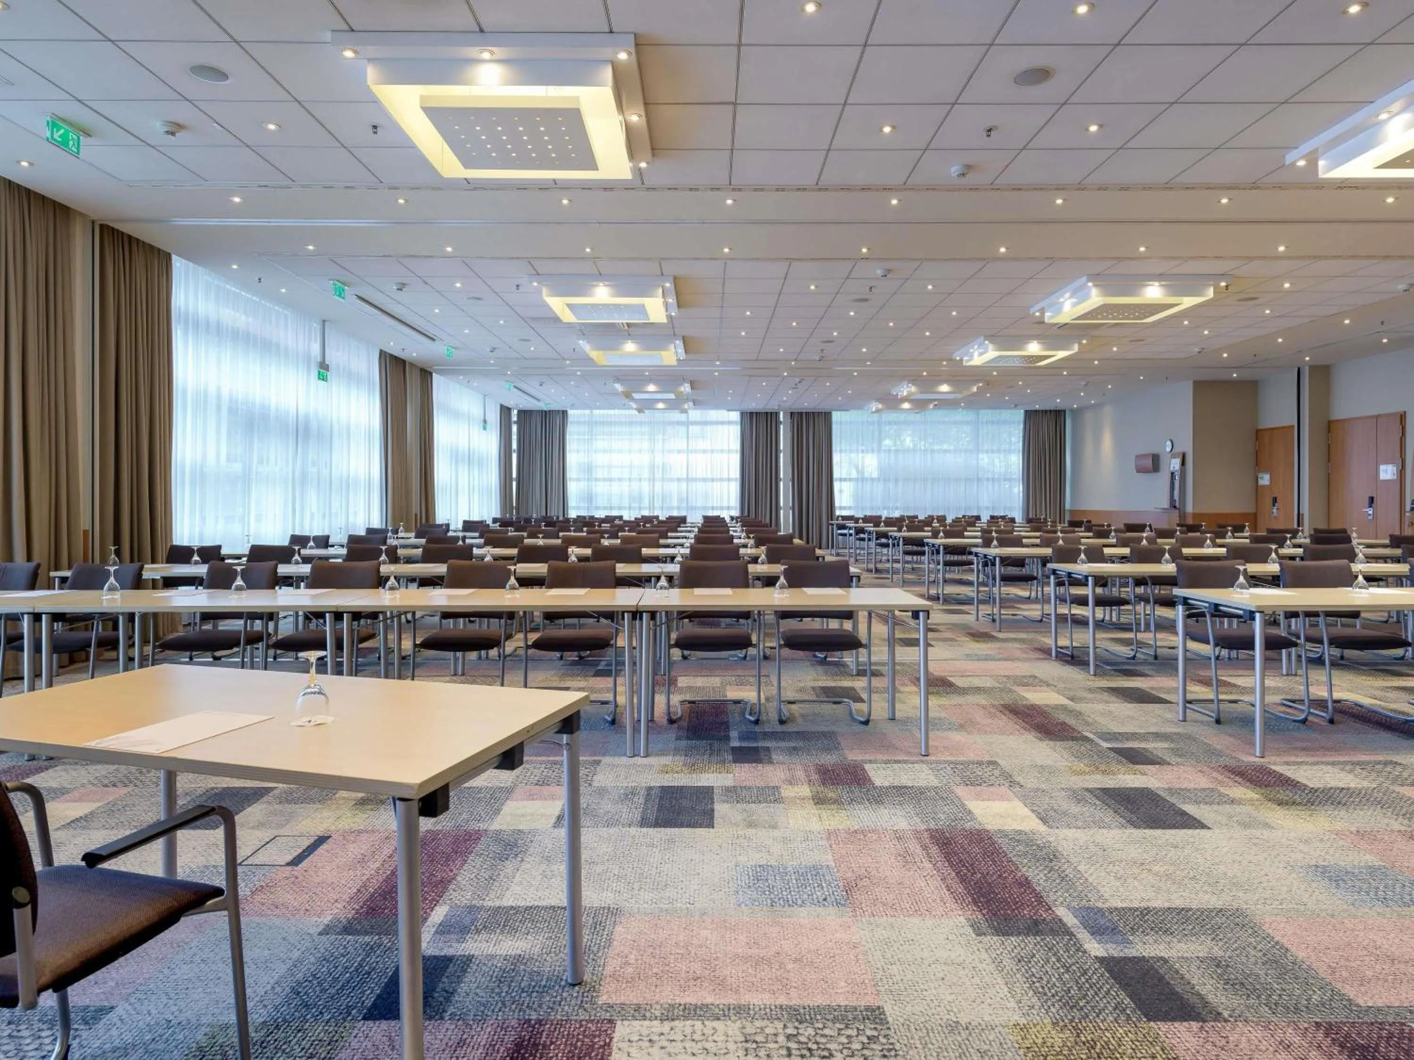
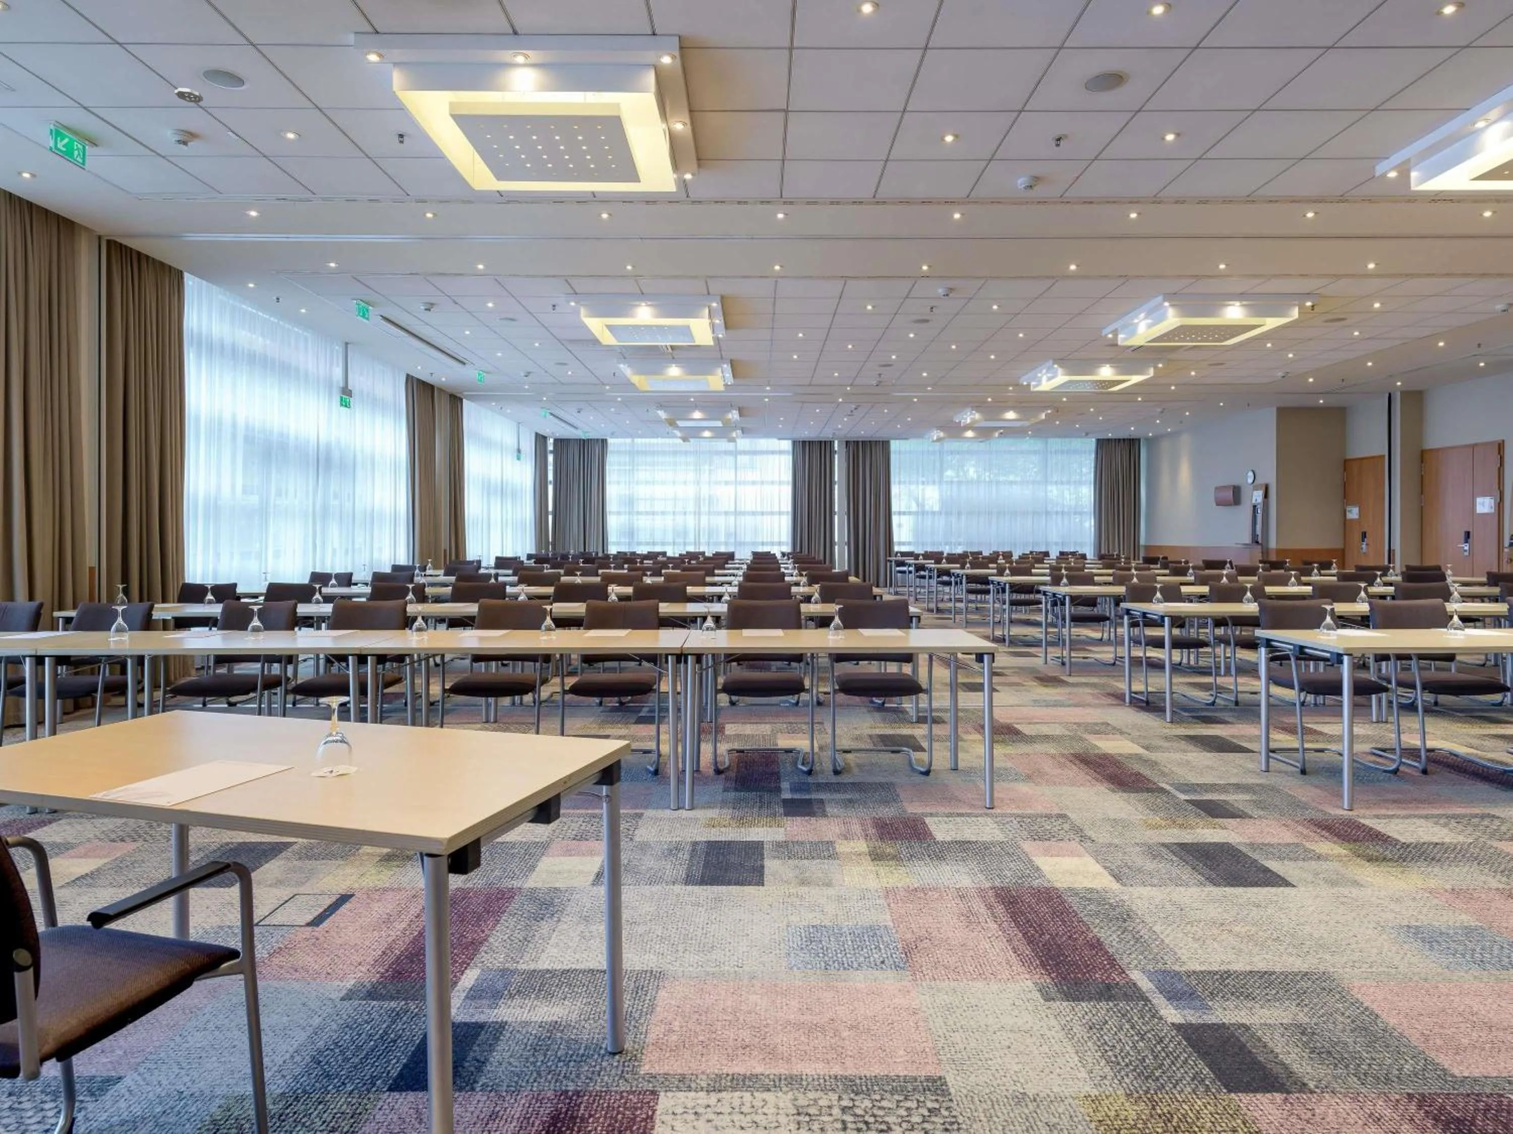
+ smoke detector [174,87,204,104]
